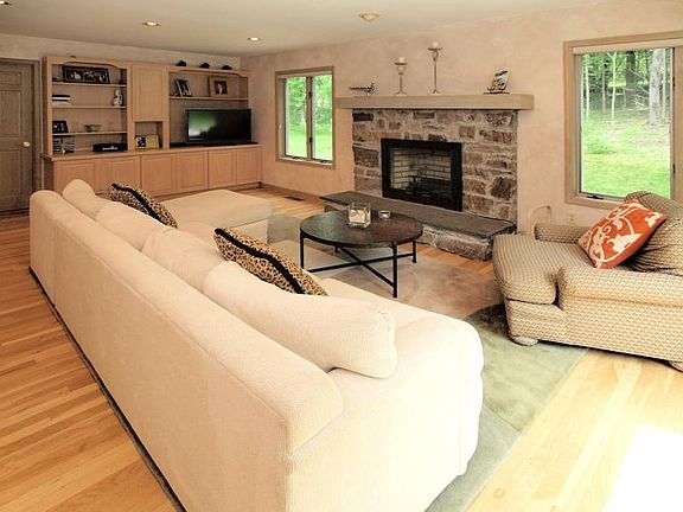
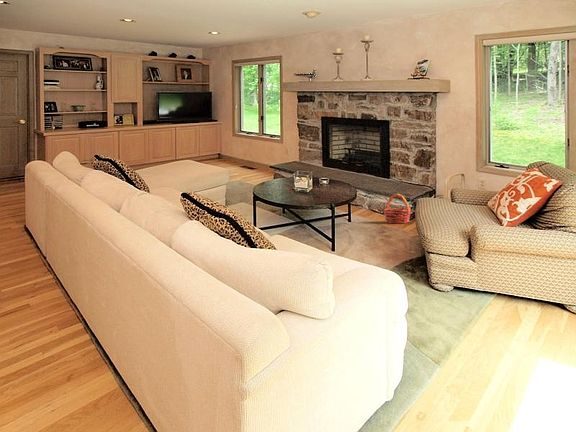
+ basket [383,193,412,224]
